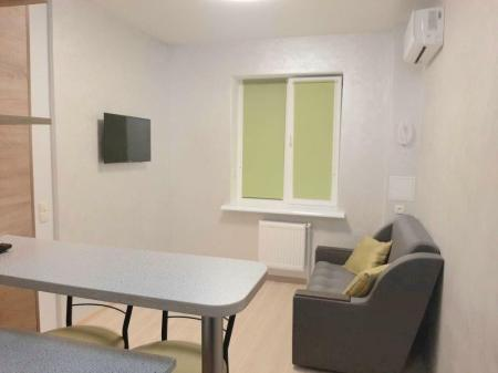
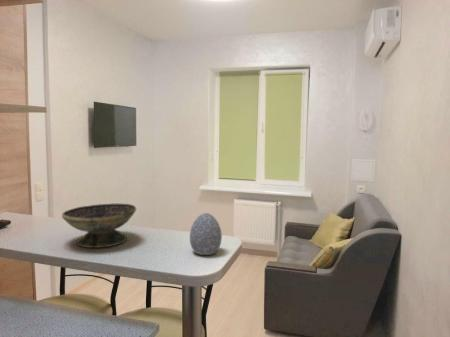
+ decorative bowl [61,203,137,249]
+ decorative egg [189,212,223,256]
